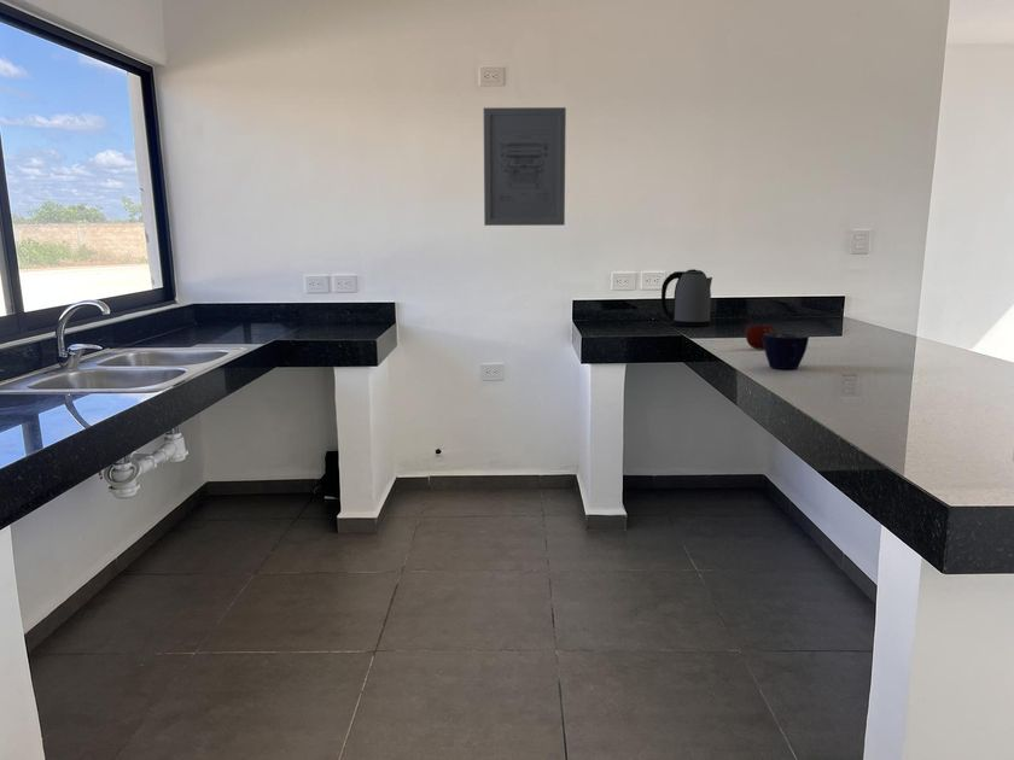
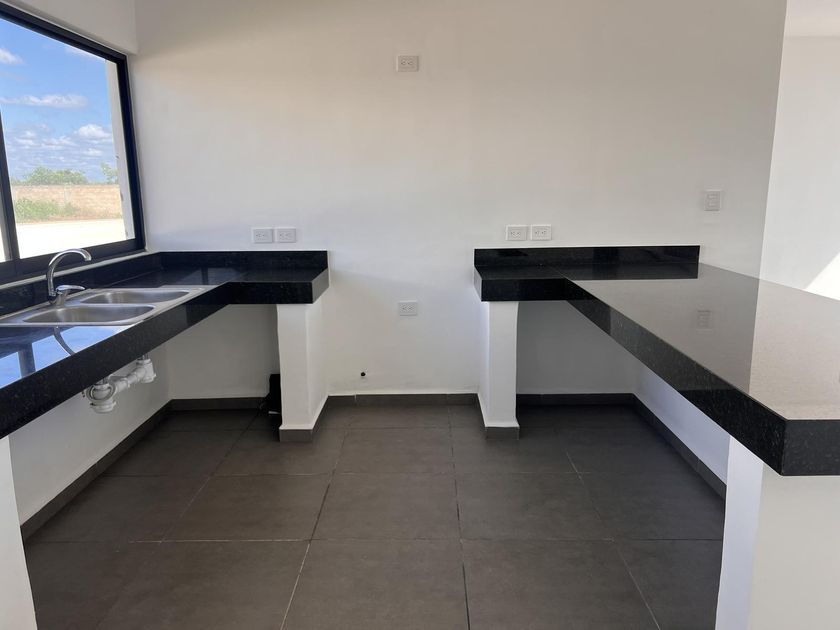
- wall art [483,106,567,227]
- kettle [660,268,713,328]
- fruit [745,320,776,350]
- cup [763,332,810,370]
